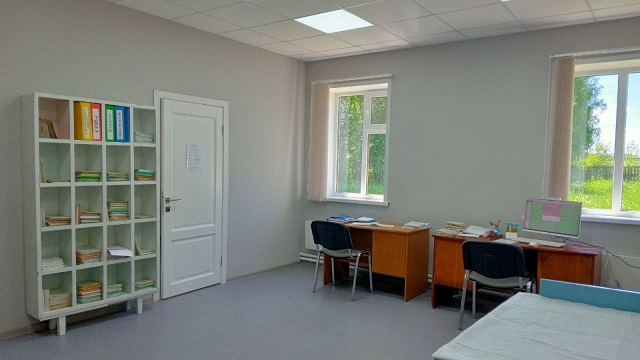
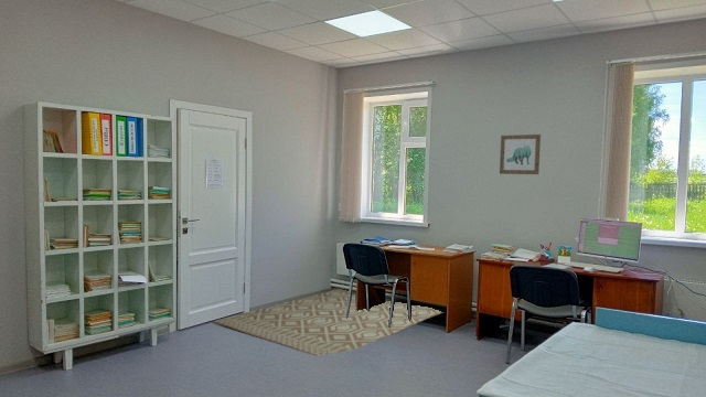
+ rug [211,288,443,357]
+ wall art [499,133,542,175]
